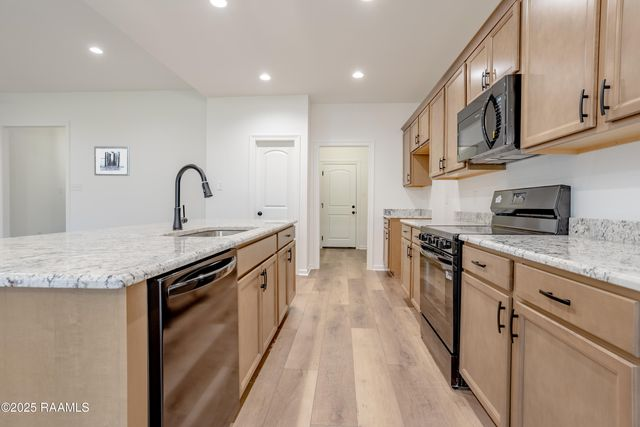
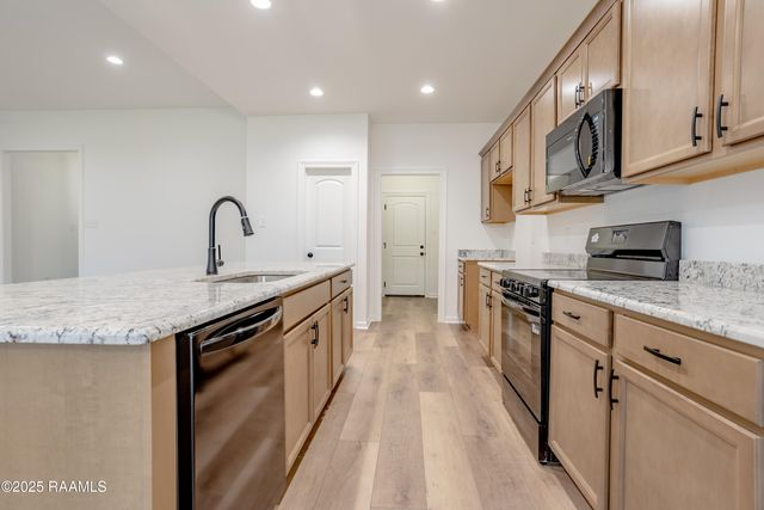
- wall art [93,145,131,177]
